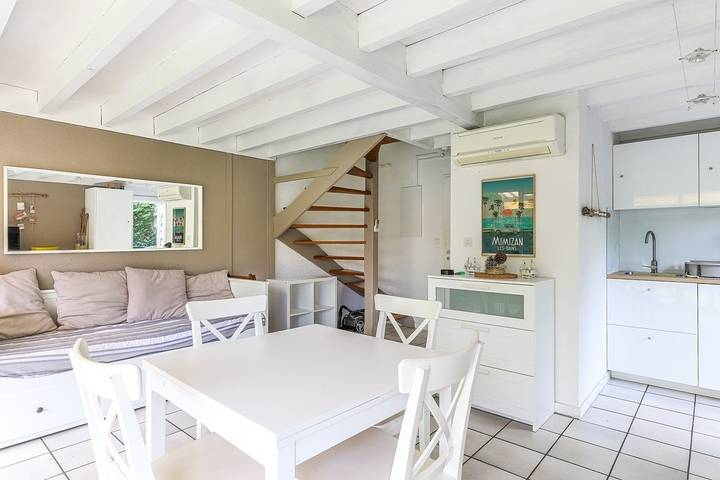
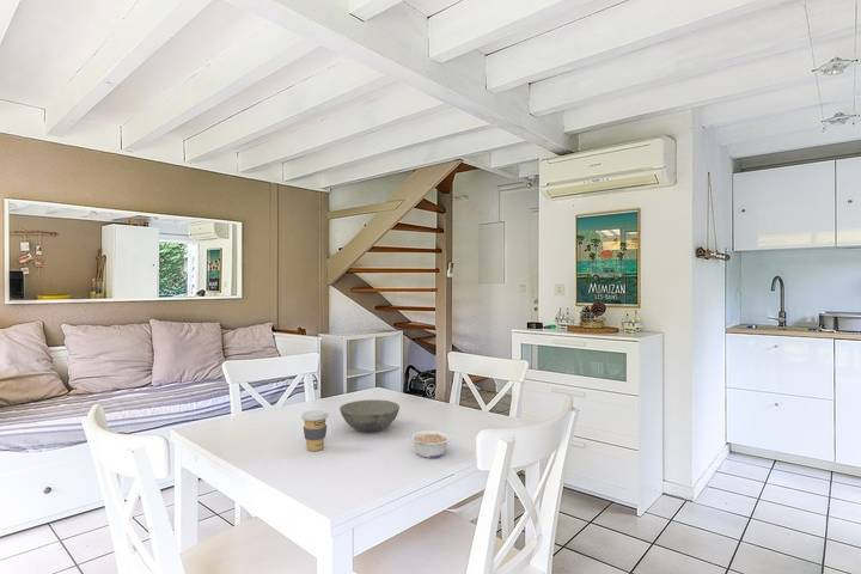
+ bowl [338,398,401,433]
+ legume [409,429,452,459]
+ coffee cup [300,409,330,452]
